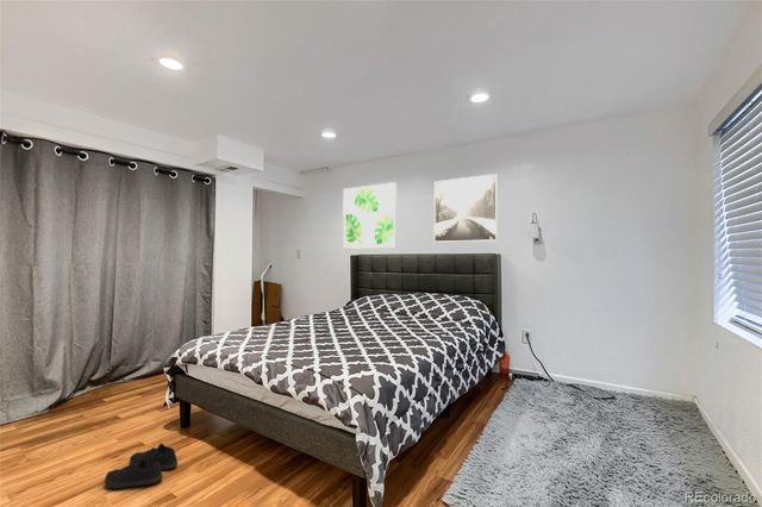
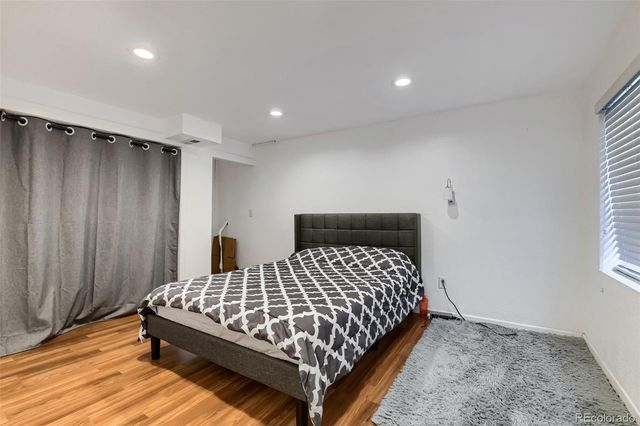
- wall art [342,181,398,250]
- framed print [433,173,499,243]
- shoe [104,443,179,489]
